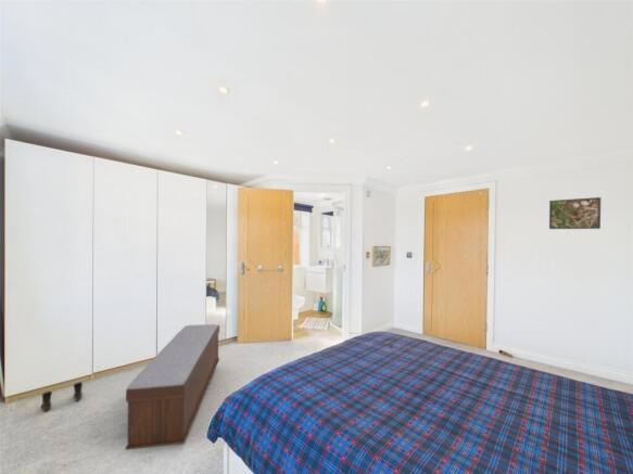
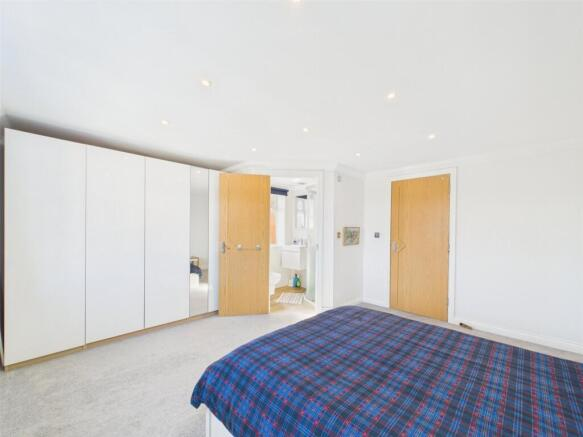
- boots [40,381,84,413]
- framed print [548,196,602,230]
- bench [125,323,220,451]
